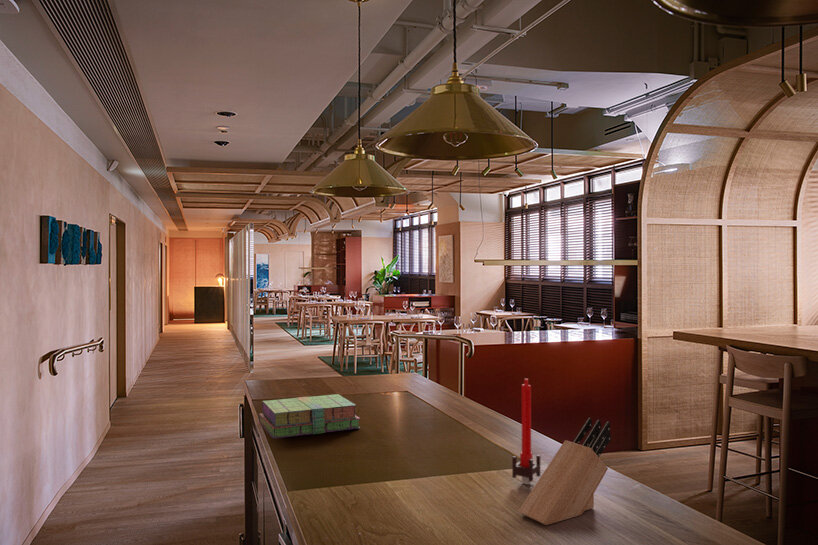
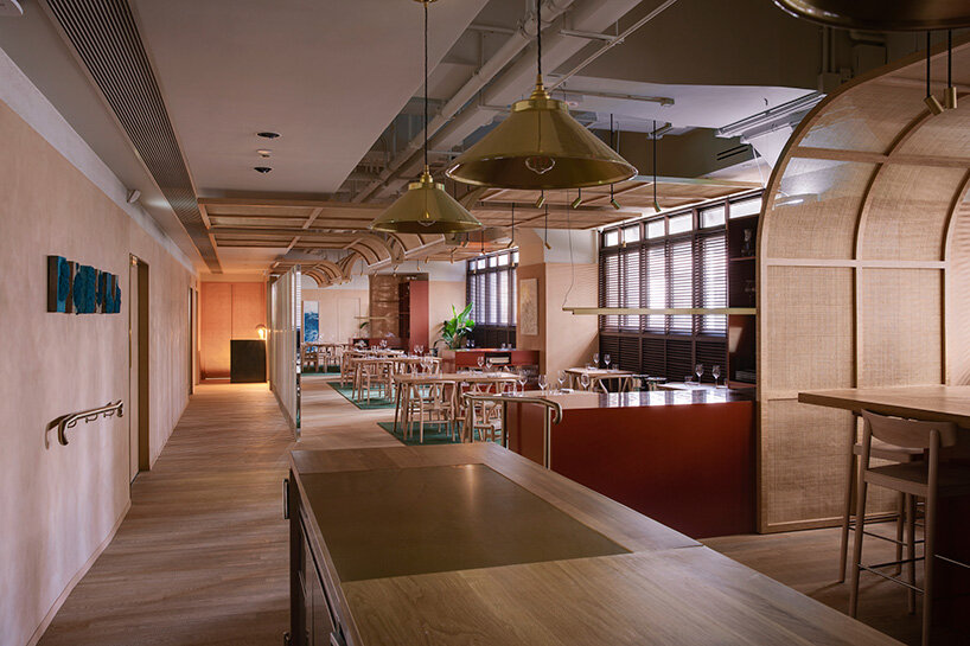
- knife block [518,417,612,526]
- candle [511,378,541,485]
- stack of books [258,393,361,440]
